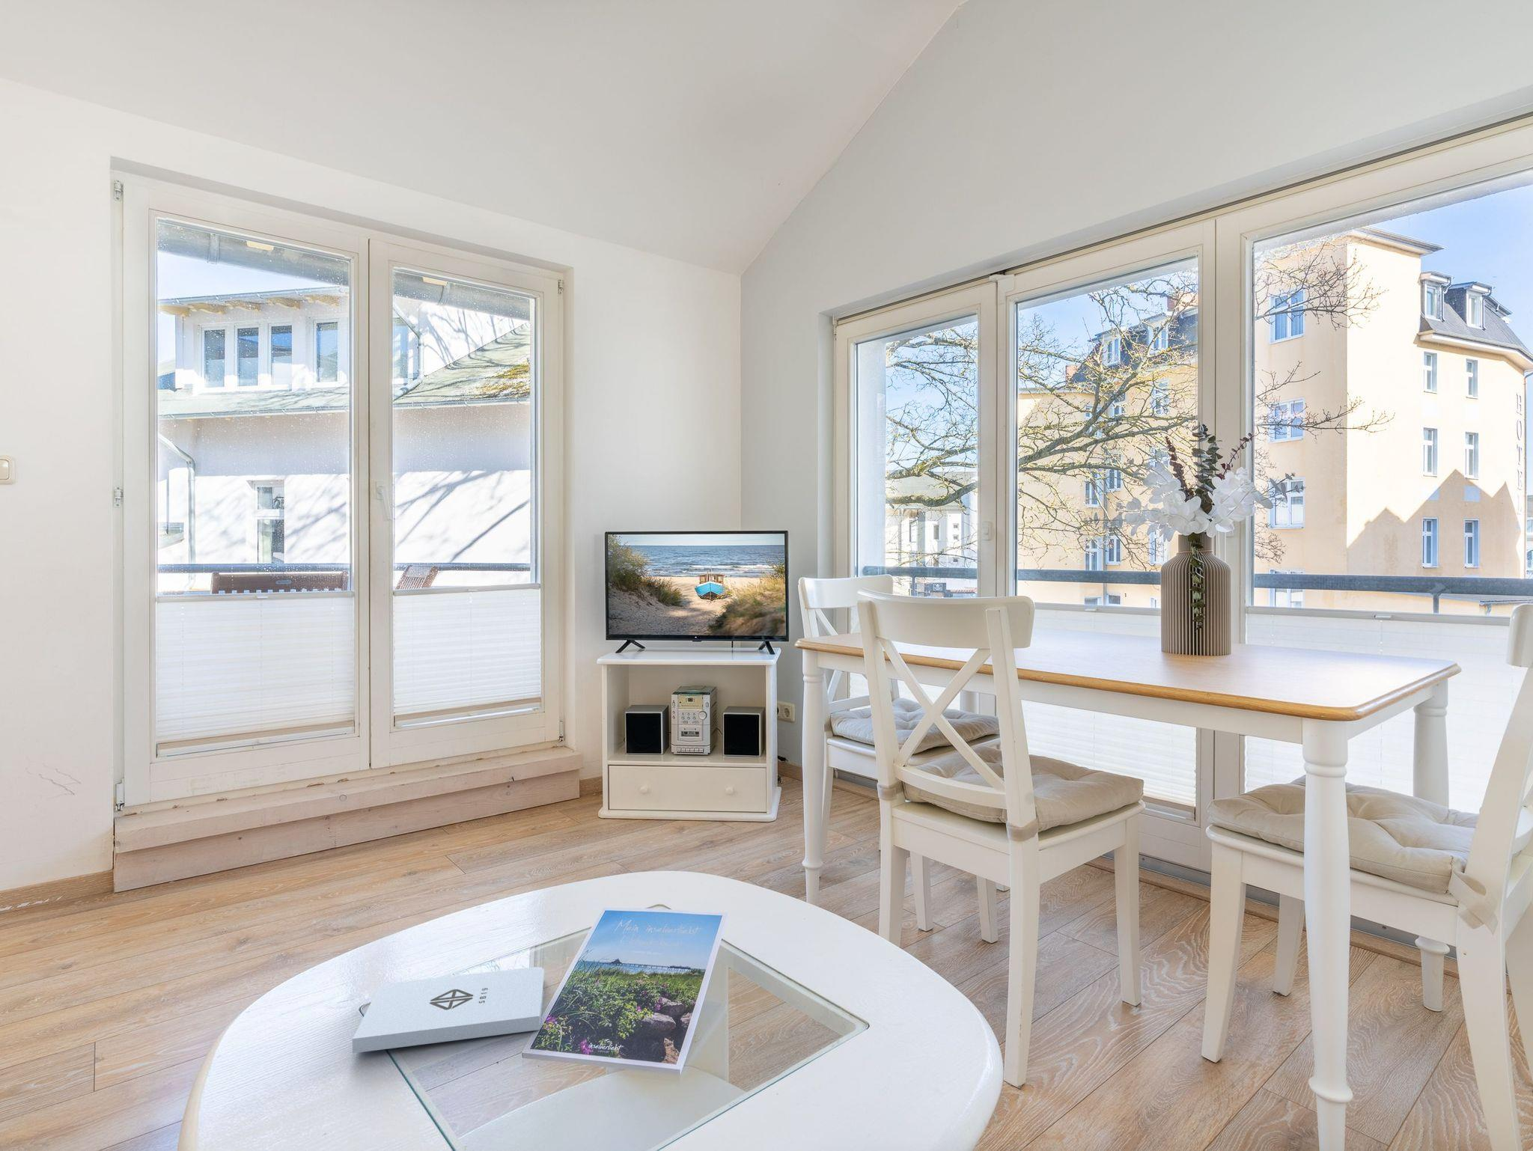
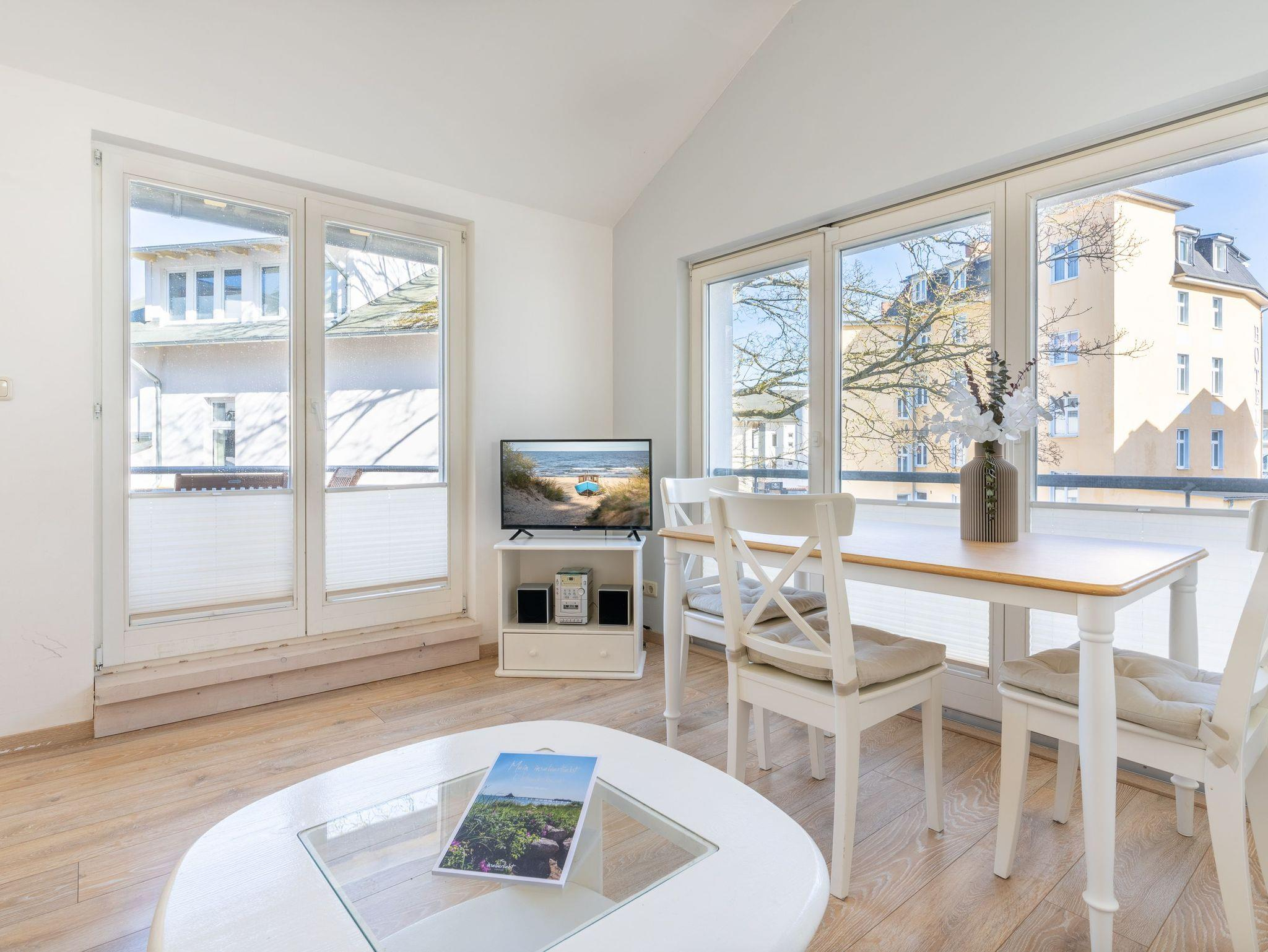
- notepad [352,966,545,1054]
